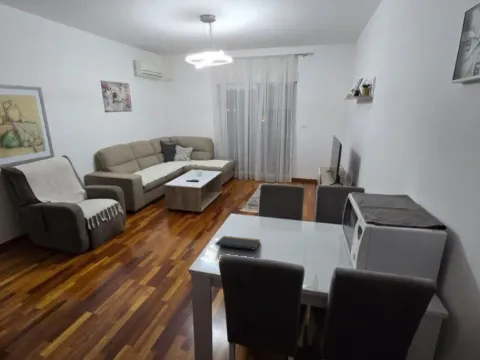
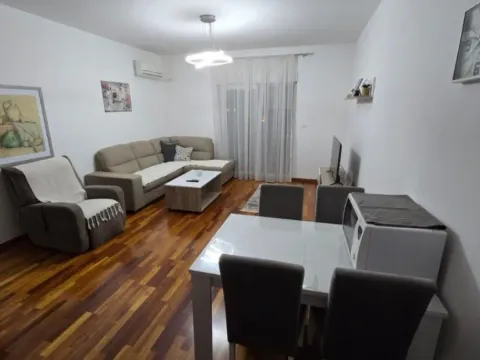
- notepad [214,235,261,256]
